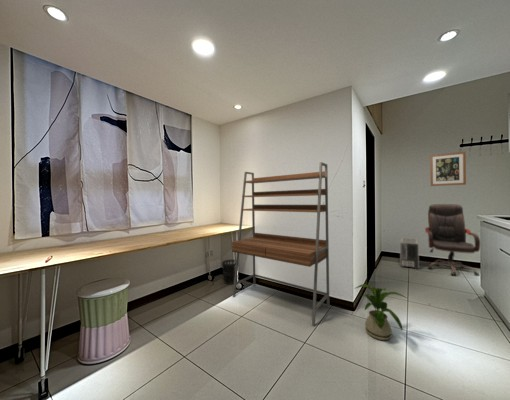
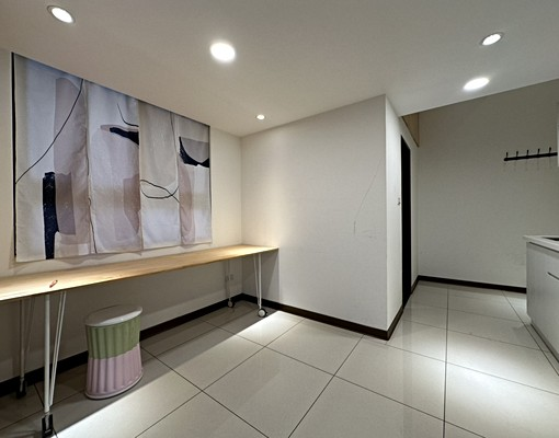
- house plant [353,283,408,341]
- wall art [429,151,467,187]
- shelving unit [231,161,330,328]
- air purifier [399,237,420,270]
- office chair [424,203,481,277]
- wastebasket [221,259,240,286]
